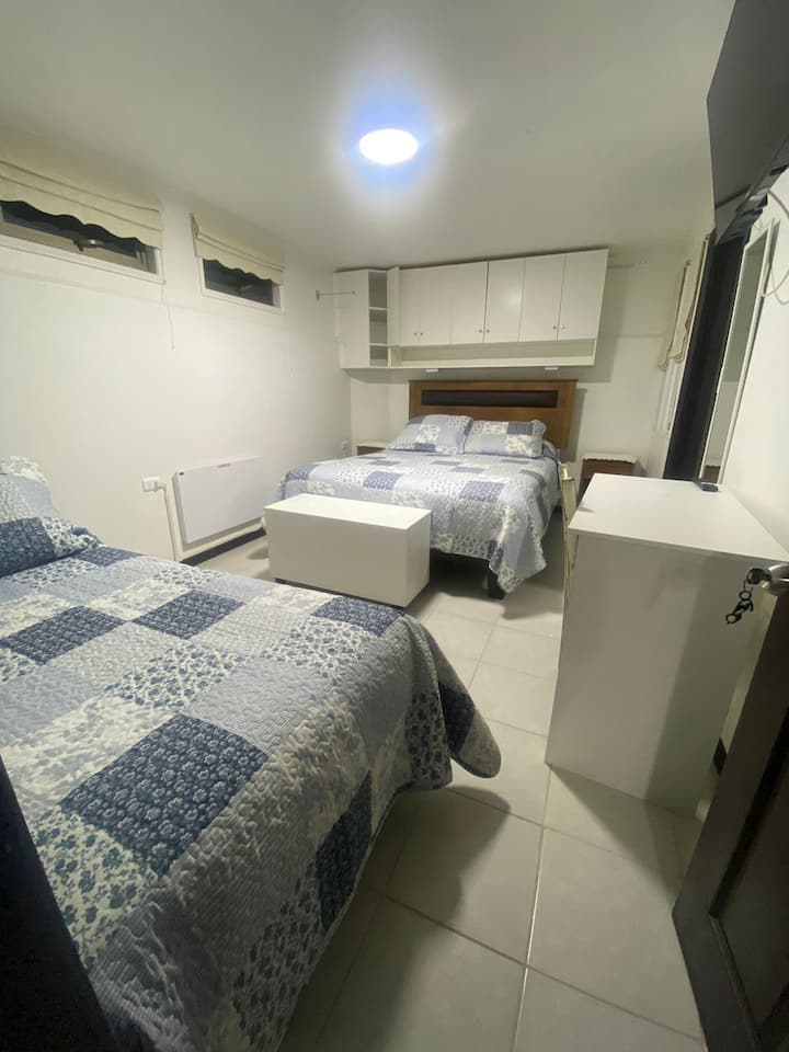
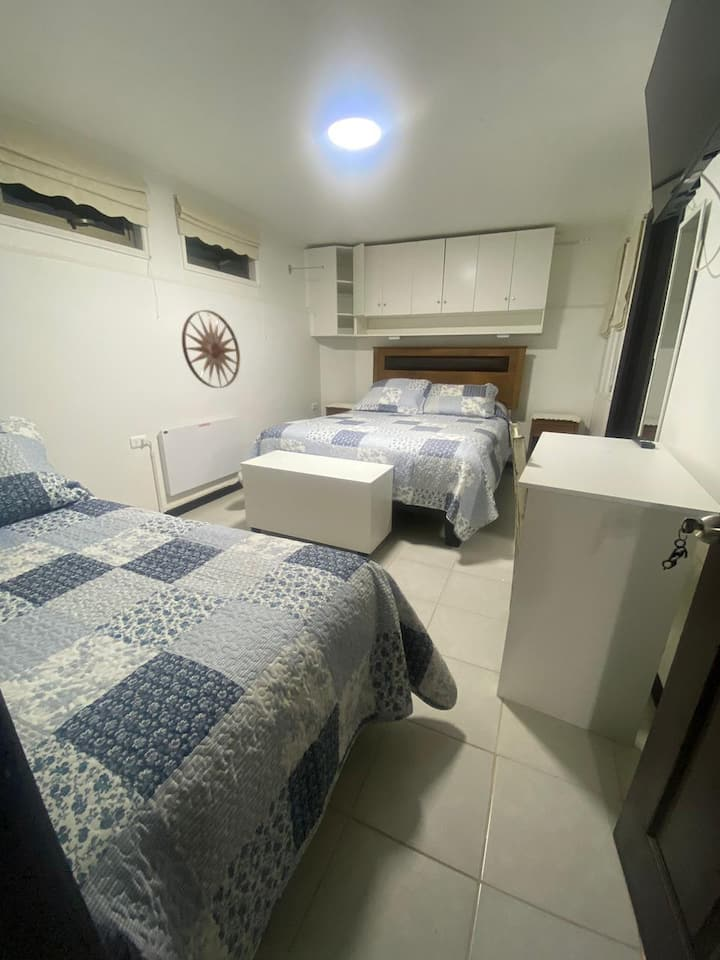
+ wall art [181,309,241,389]
